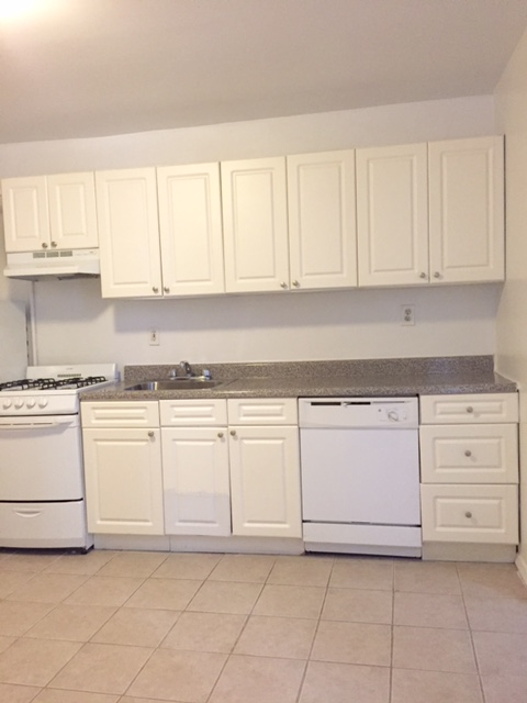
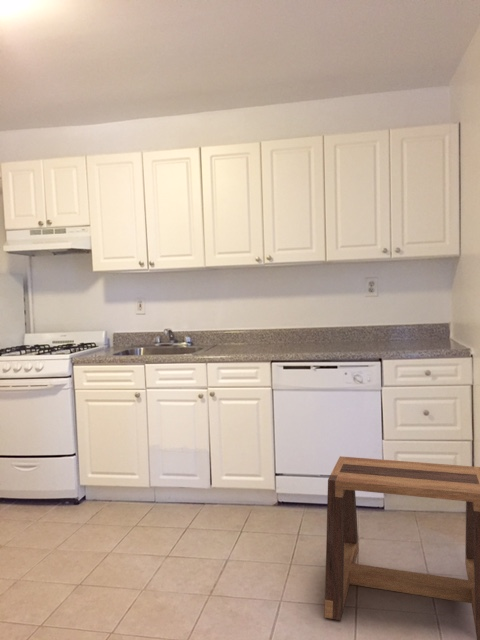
+ stool [324,455,480,640]
